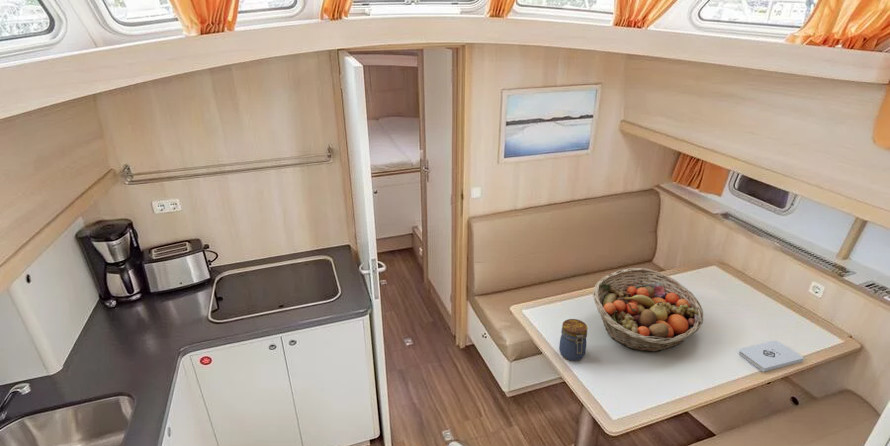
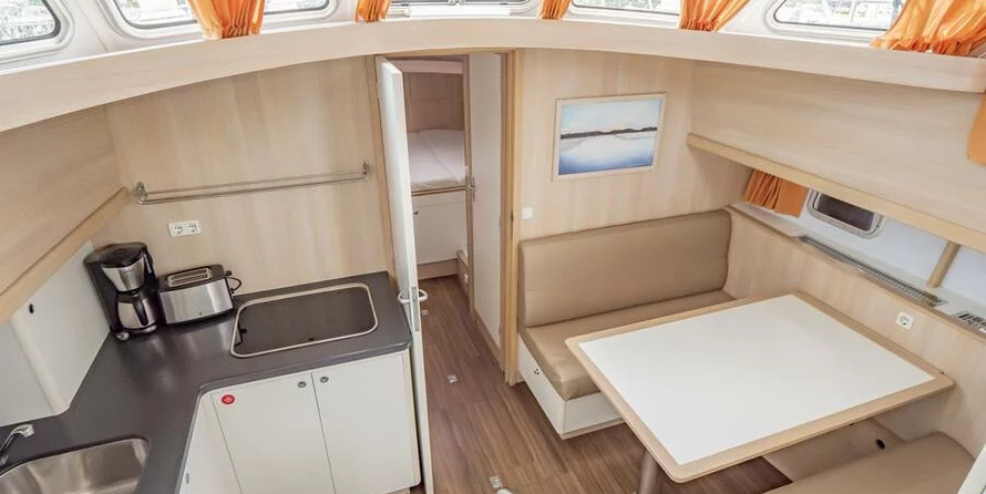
- fruit basket [592,267,704,353]
- notepad [738,340,805,373]
- jar [558,318,588,362]
